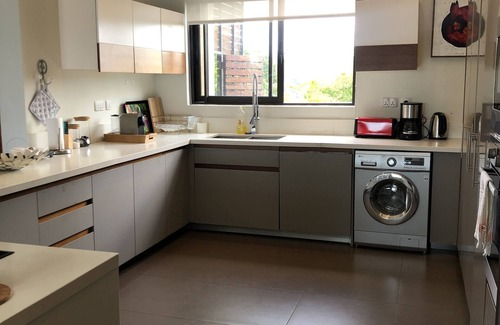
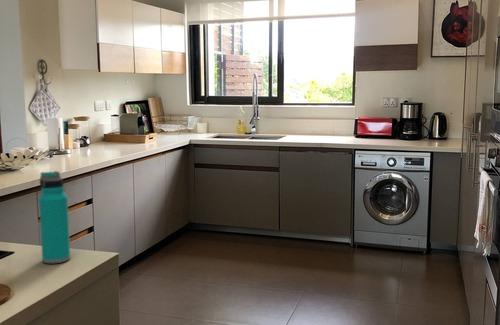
+ water bottle [38,170,71,264]
